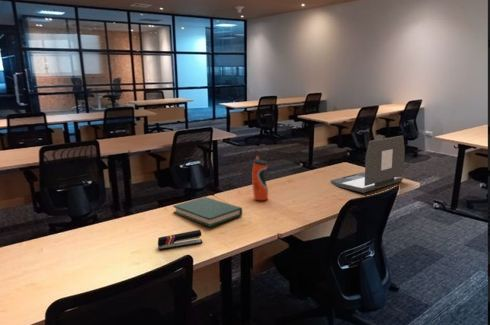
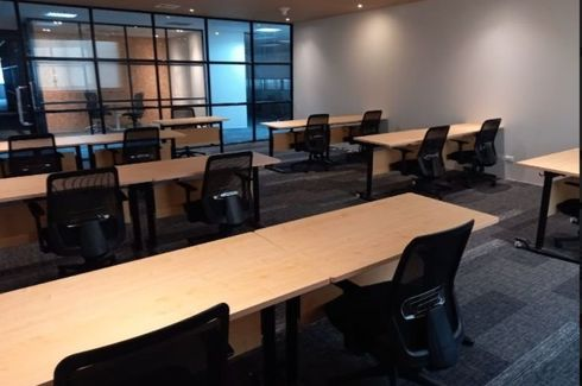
- hardback book [172,196,243,228]
- water bottle [251,155,269,202]
- laptop [330,135,406,194]
- stapler [157,229,203,251]
